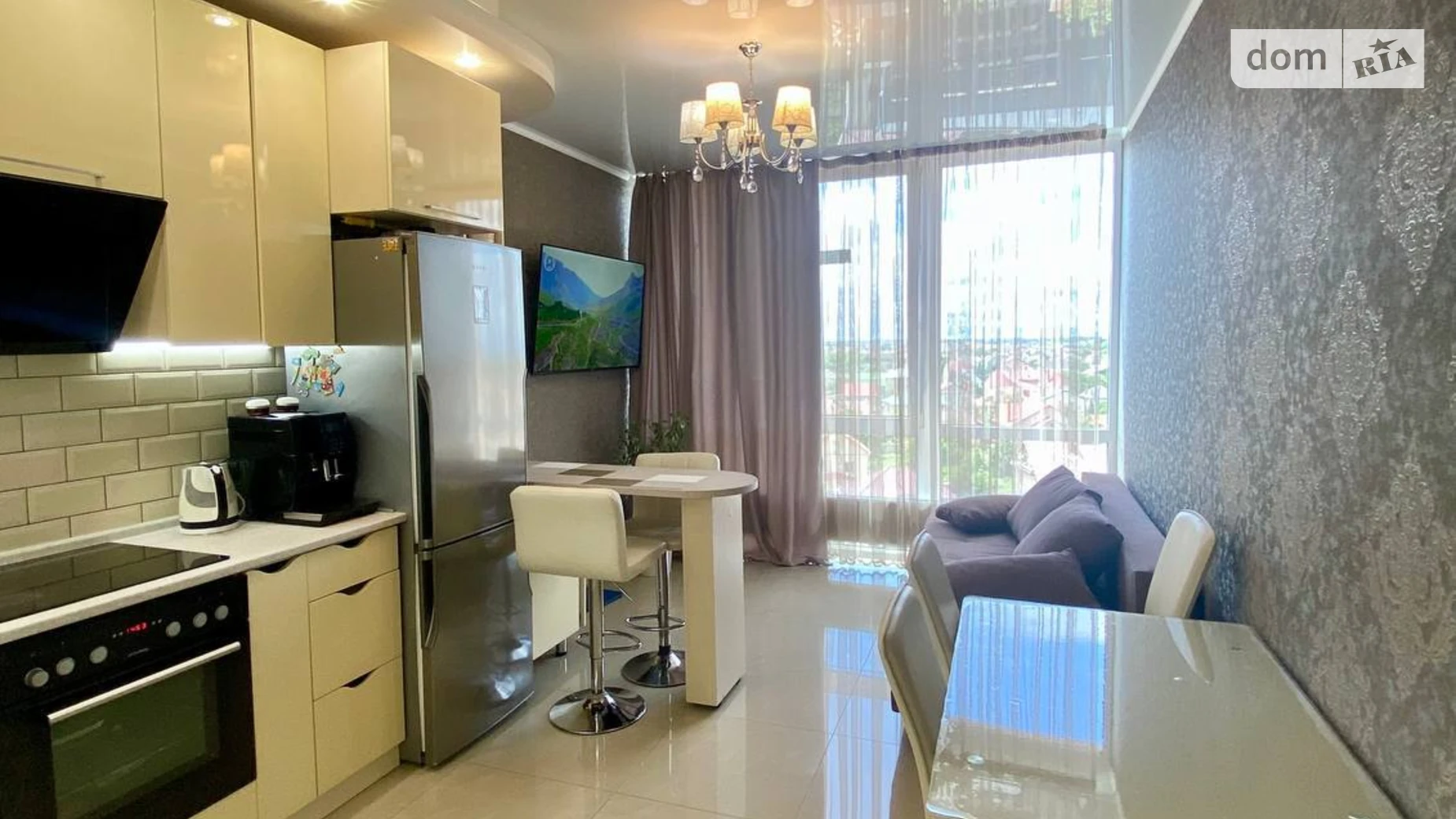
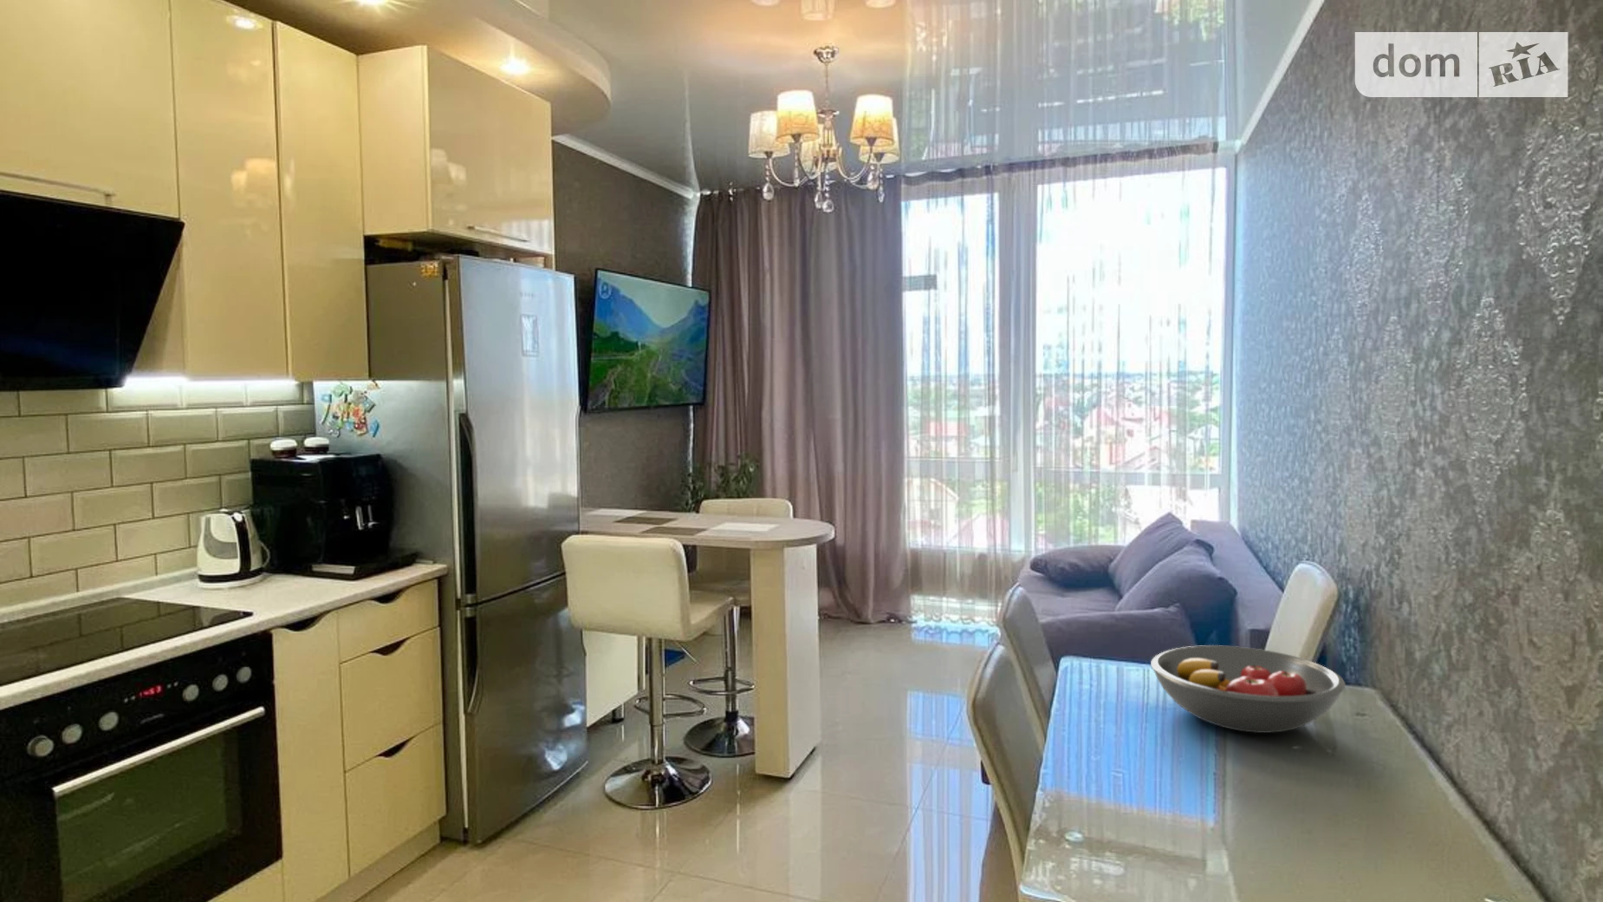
+ fruit bowl [1149,644,1345,733]
